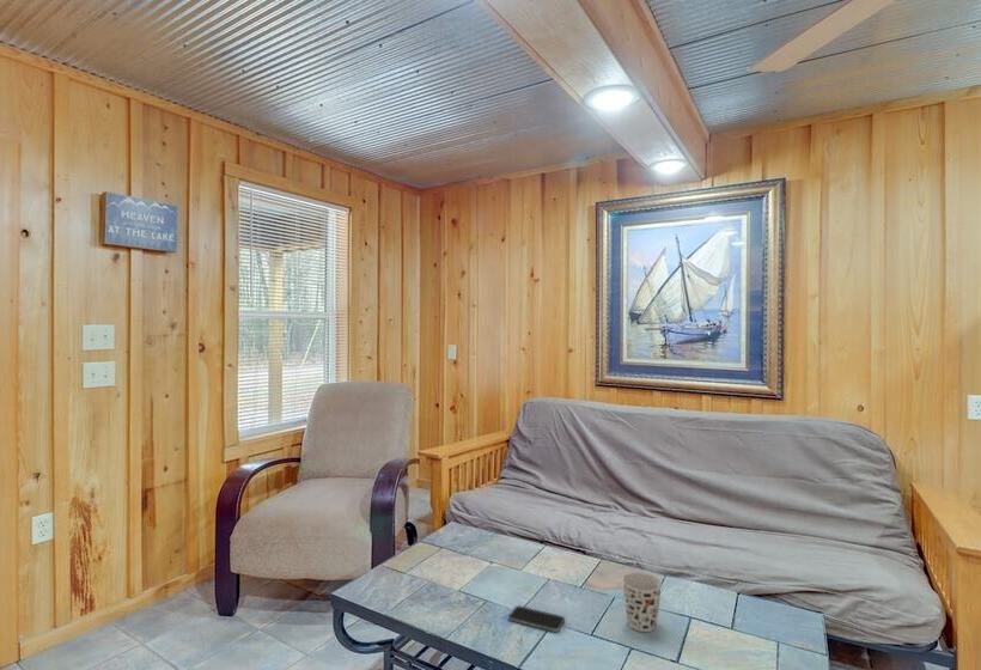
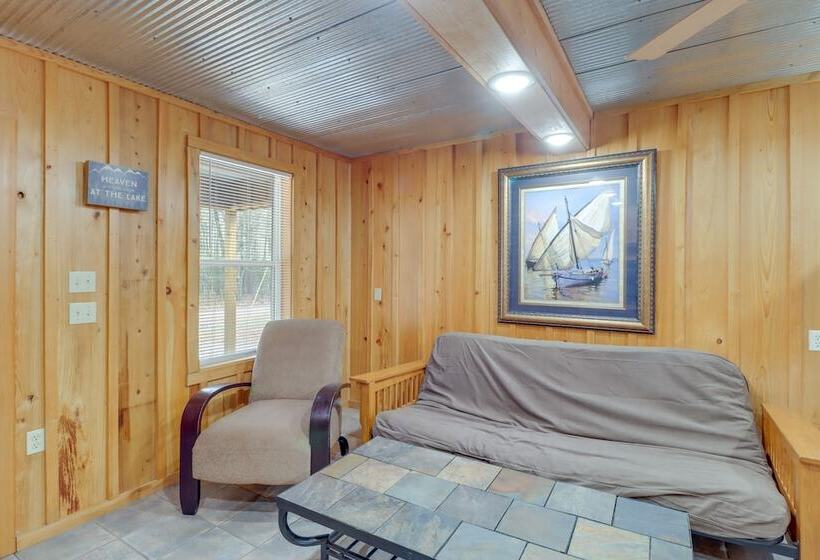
- smartphone [507,604,566,633]
- cup [621,572,664,633]
